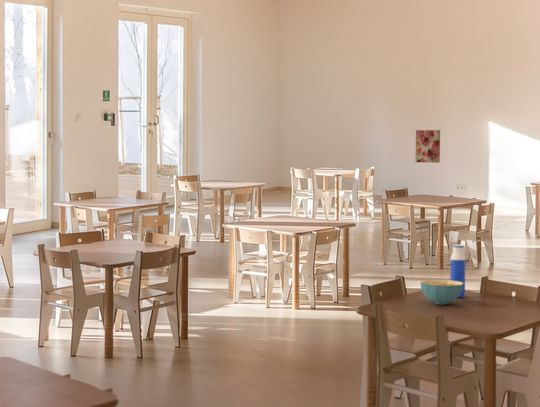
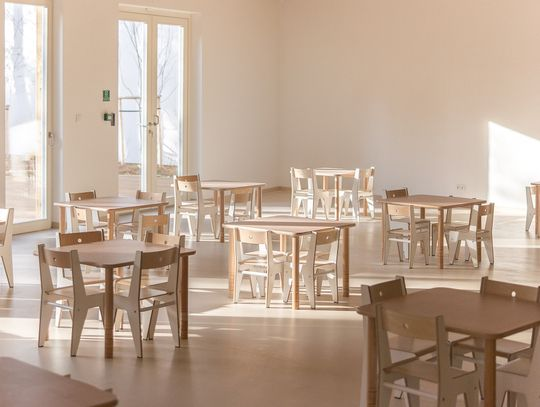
- wall art [414,129,441,164]
- cereal bowl [420,279,463,305]
- water bottle [449,244,467,298]
